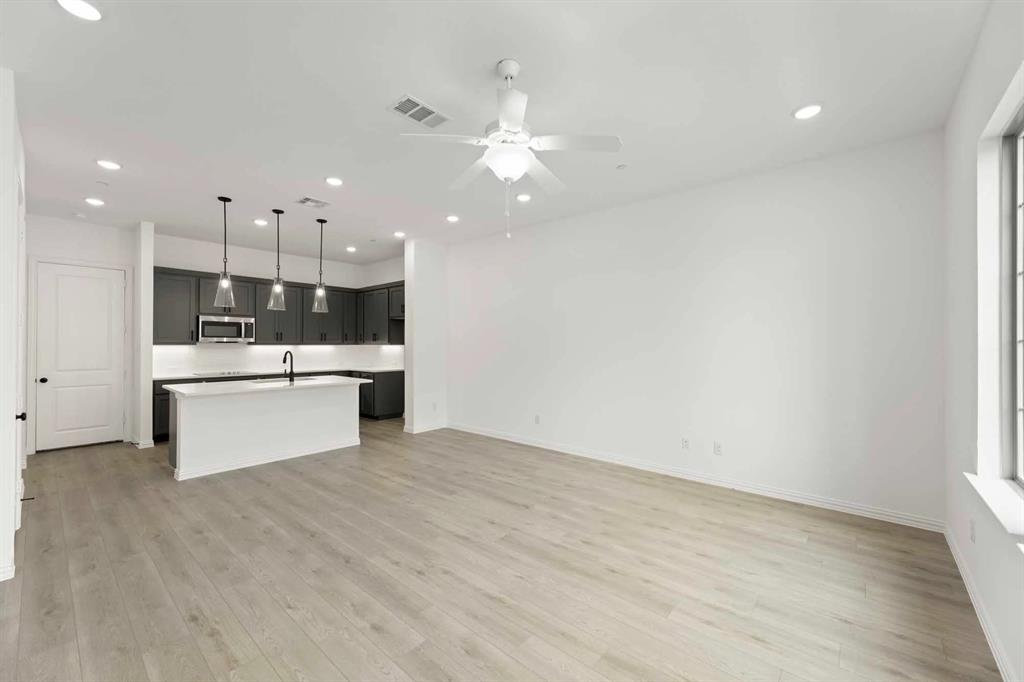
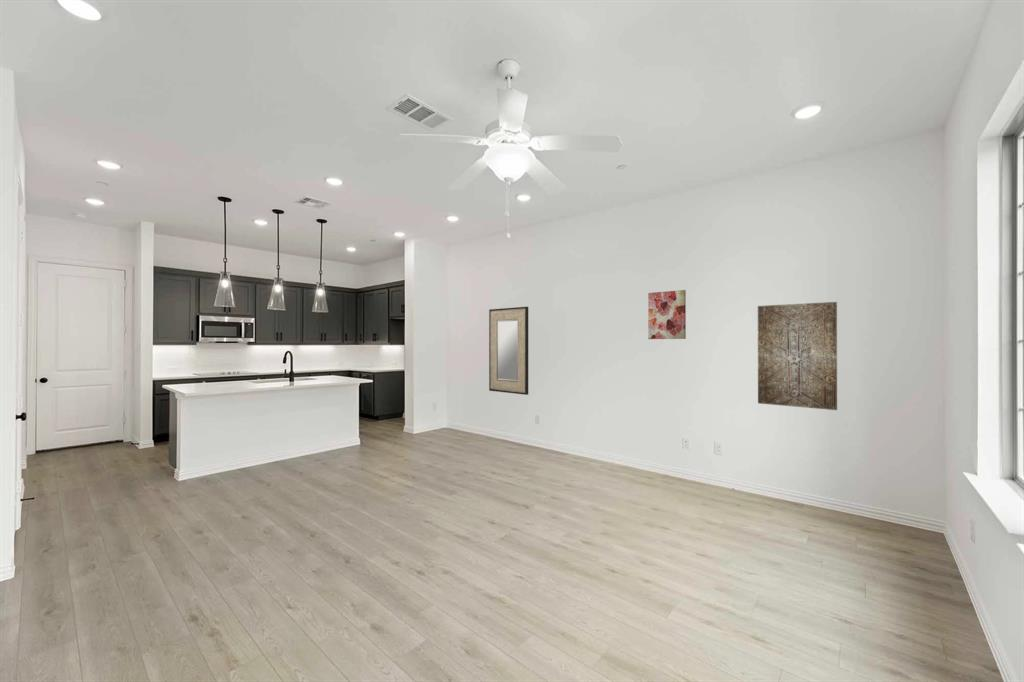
+ wall art [647,289,687,340]
+ home mirror [488,306,529,396]
+ wall art [757,301,838,411]
